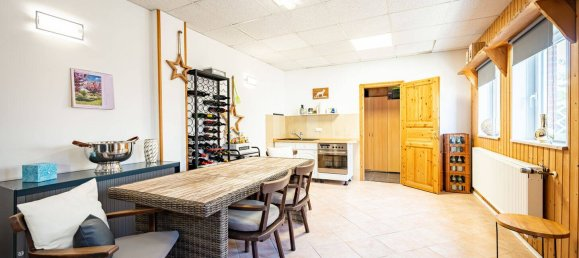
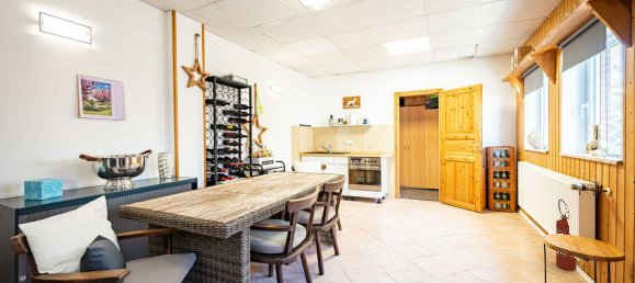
+ fire extinguisher [555,199,578,272]
